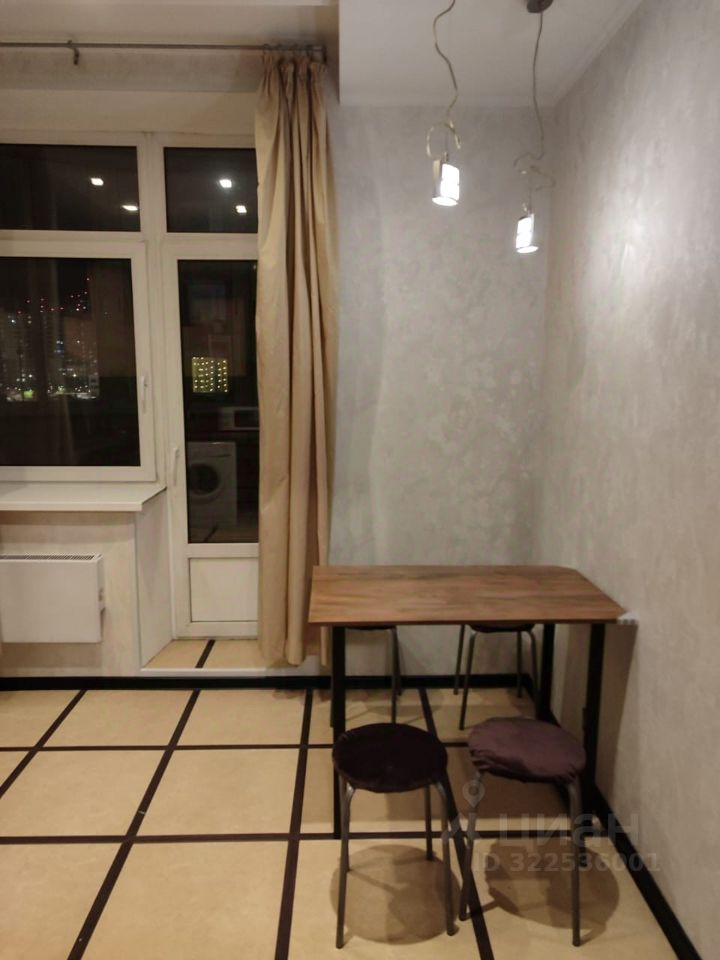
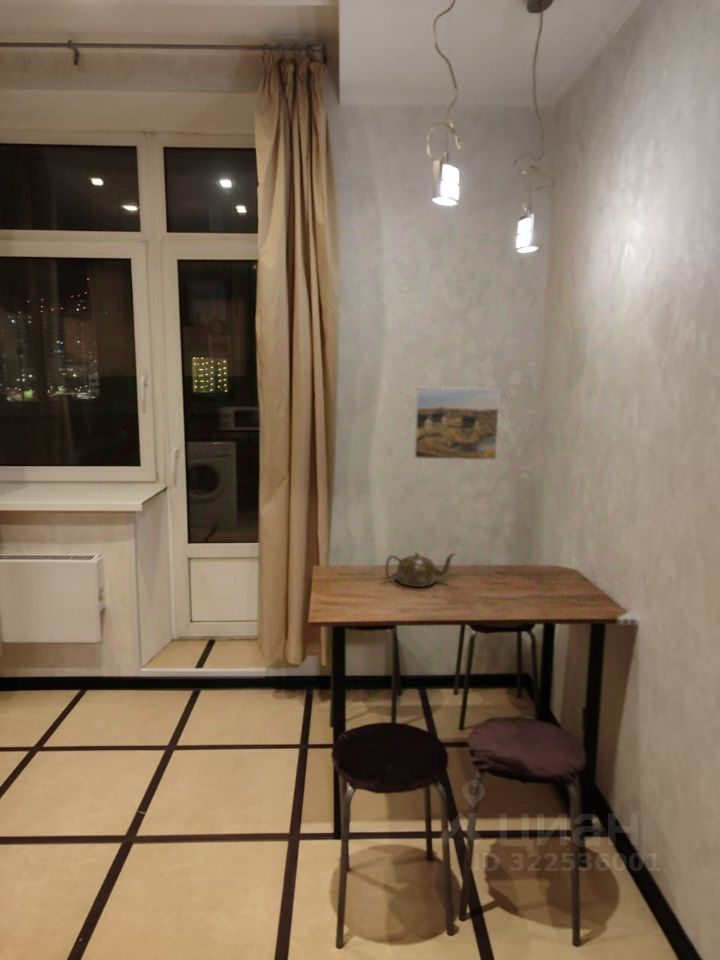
+ teapot [384,552,456,588]
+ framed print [413,386,501,461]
